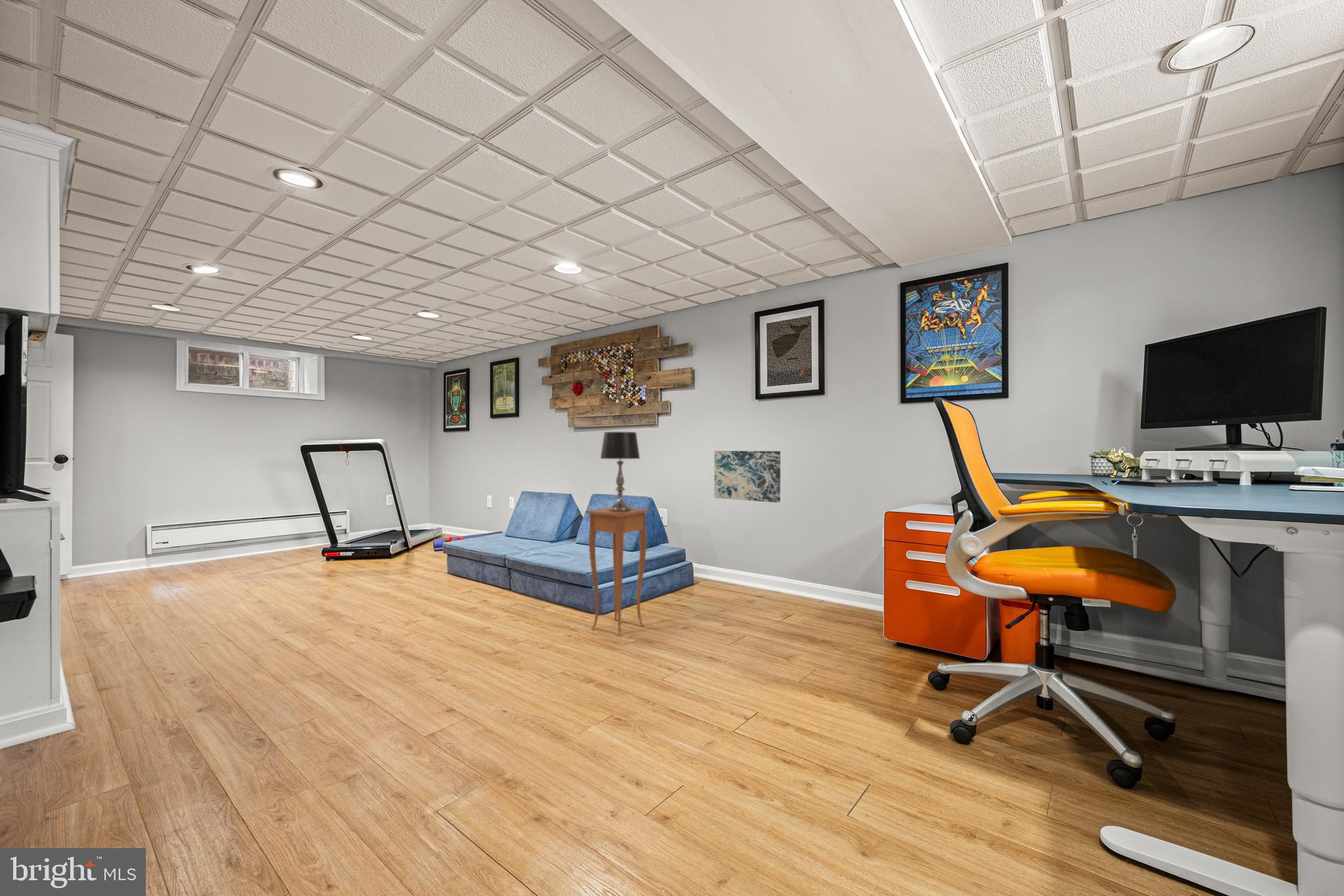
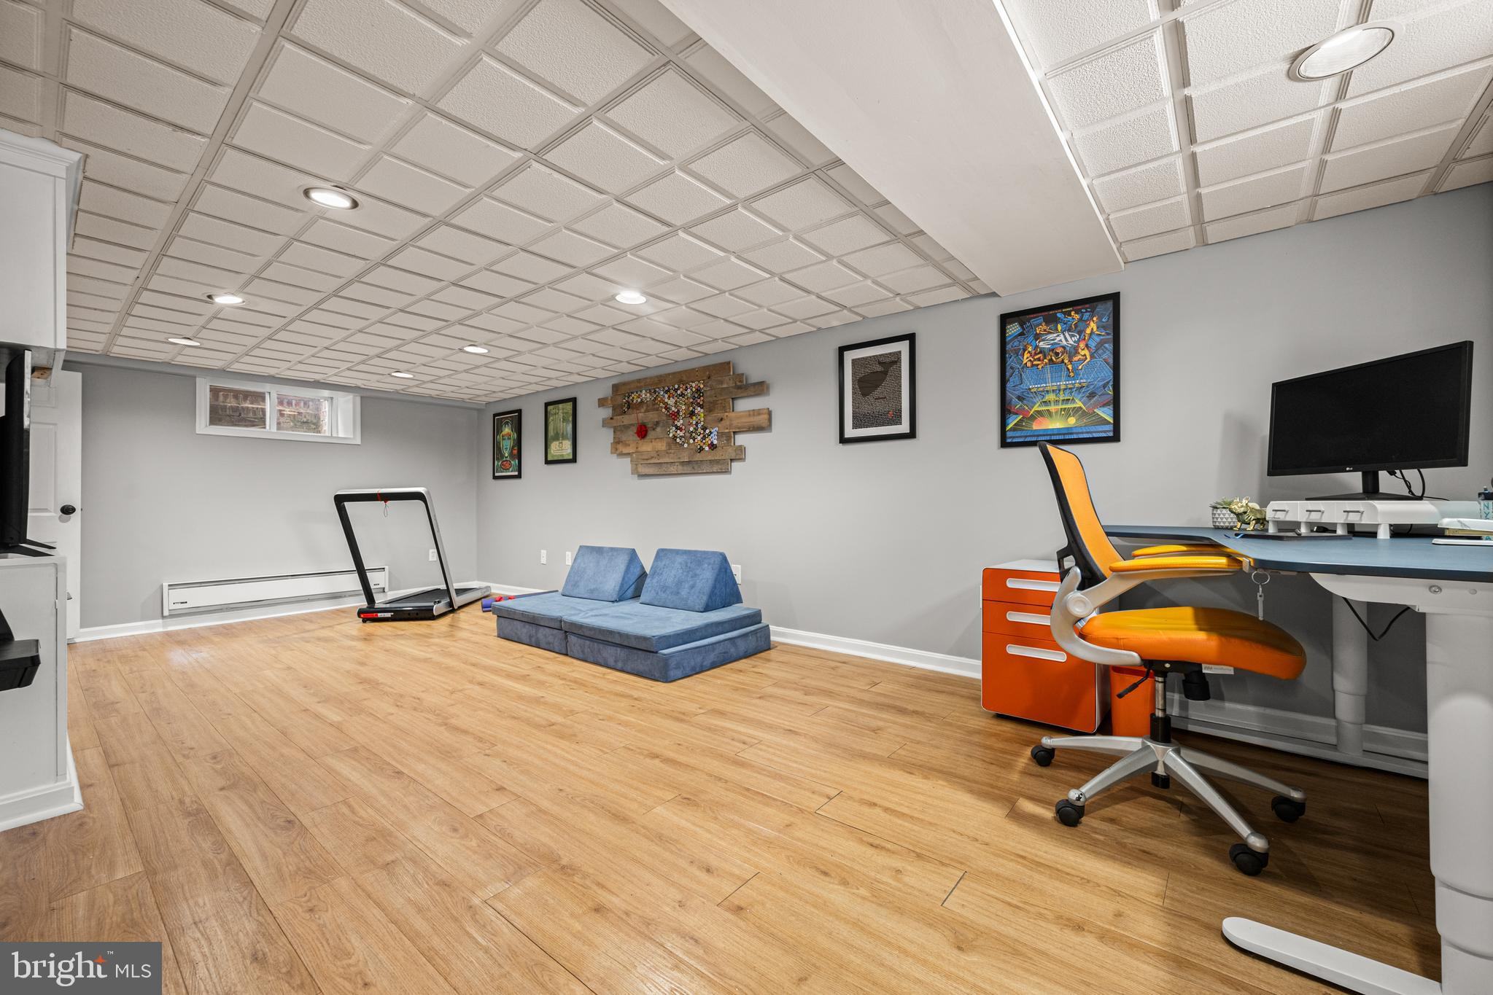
- wall art [714,450,781,503]
- table lamp [599,431,641,511]
- side table [584,507,651,637]
